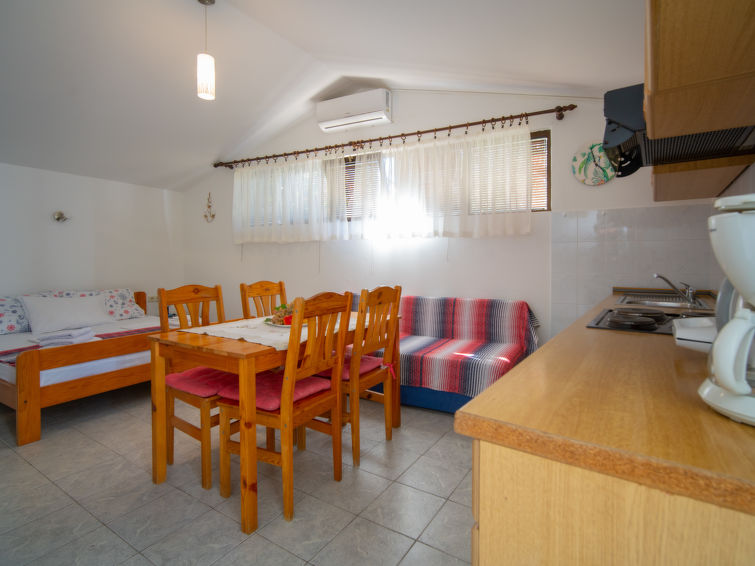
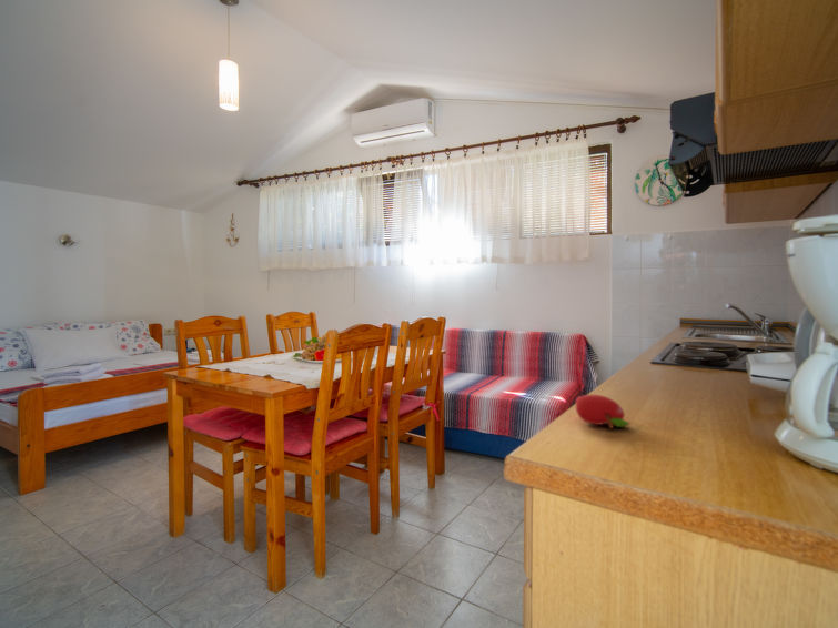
+ fruit [575,394,630,429]
